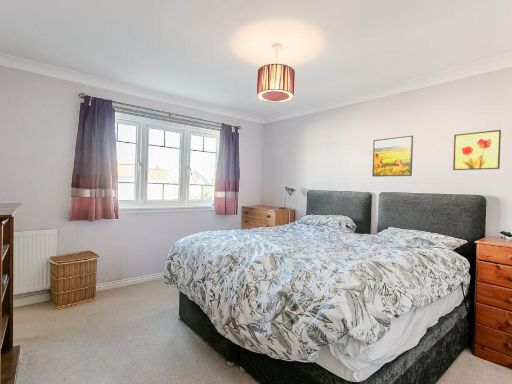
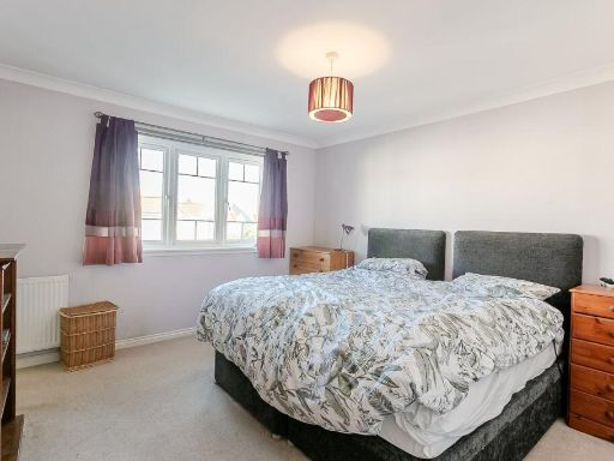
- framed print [371,135,414,178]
- wall art [452,129,502,171]
